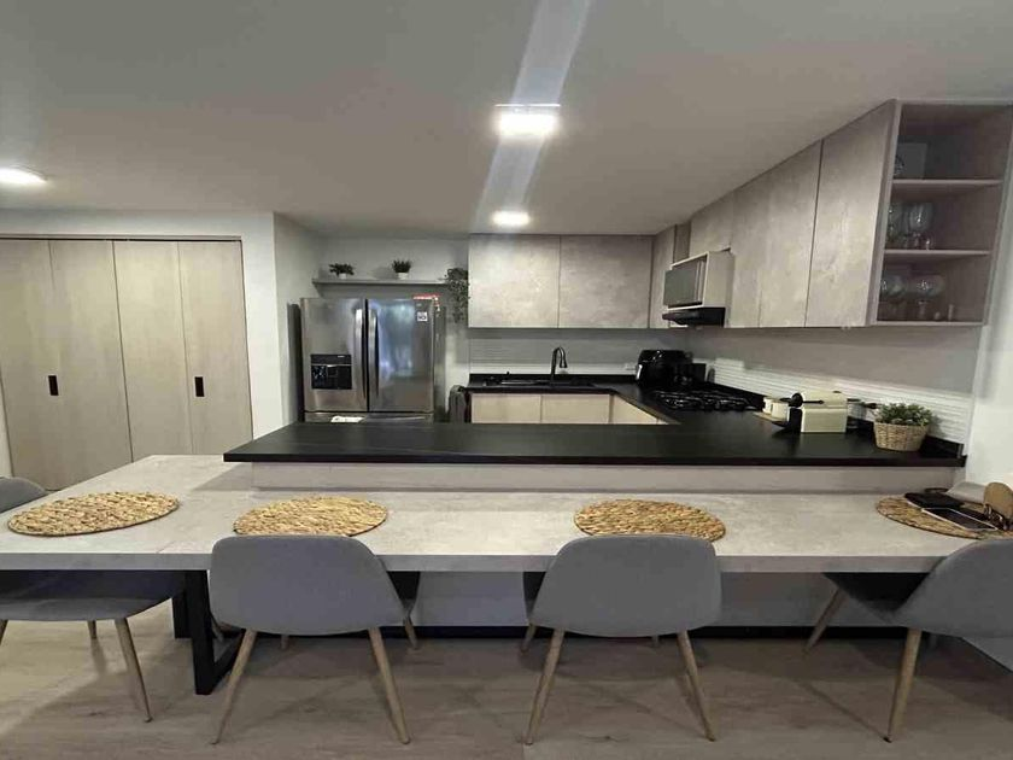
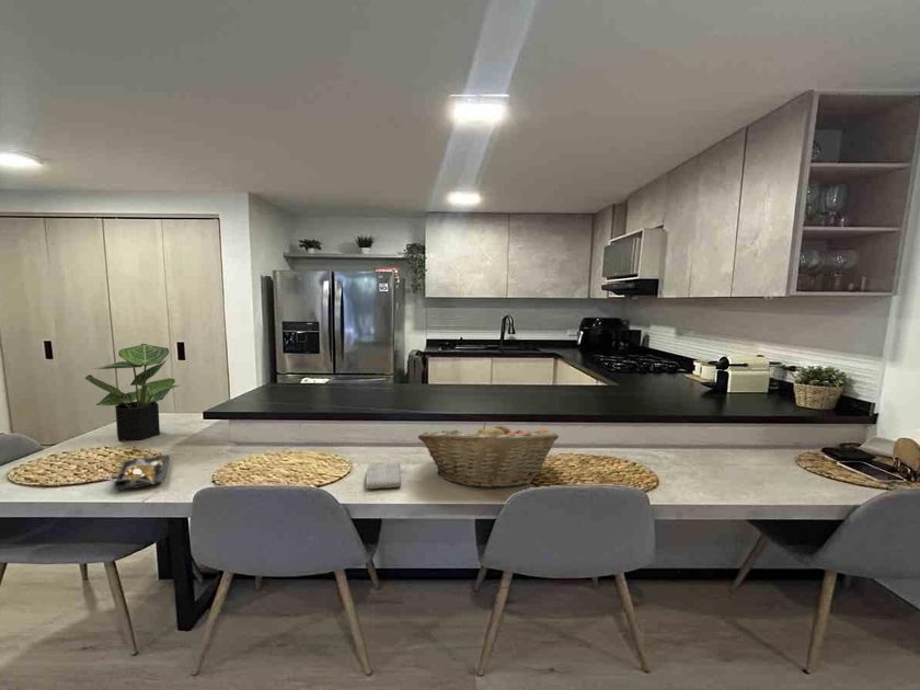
+ plate [103,453,171,492]
+ washcloth [365,461,402,490]
+ fruit basket [417,419,560,490]
+ potted plant [84,343,181,441]
